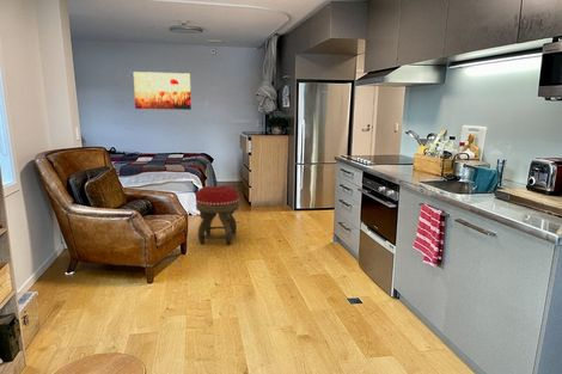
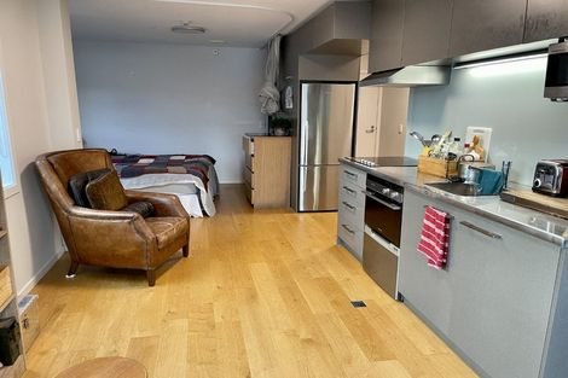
- wall art [133,70,193,111]
- footstool [195,185,240,246]
